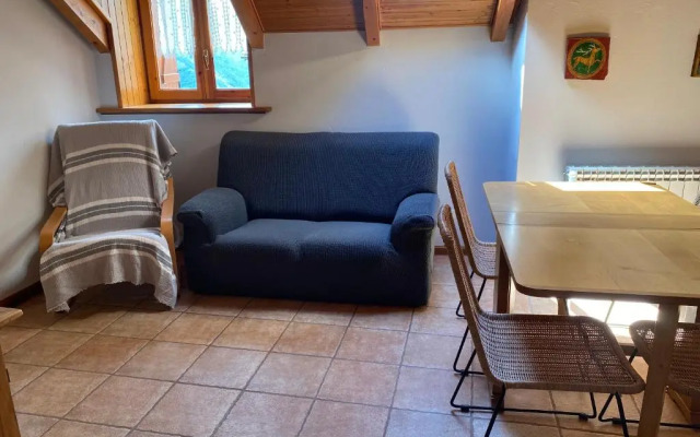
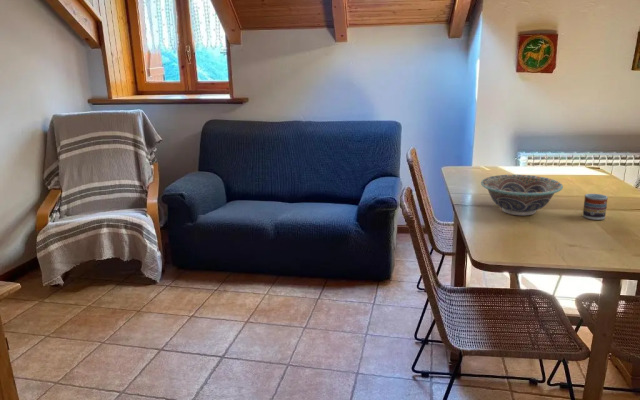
+ cup [582,193,609,221]
+ decorative bowl [480,174,564,216]
